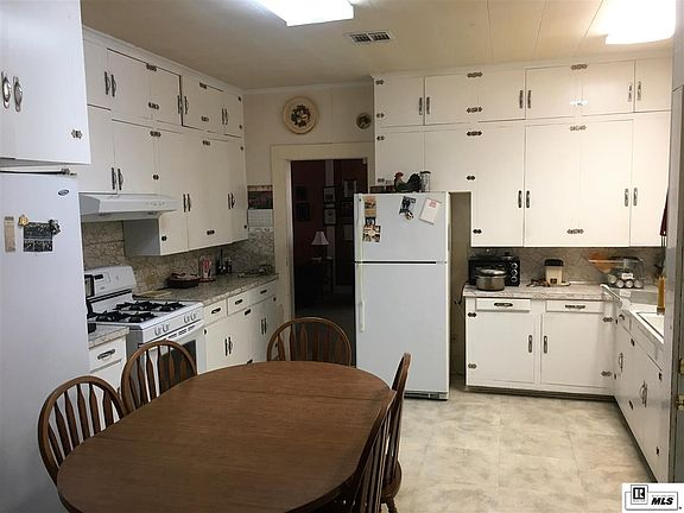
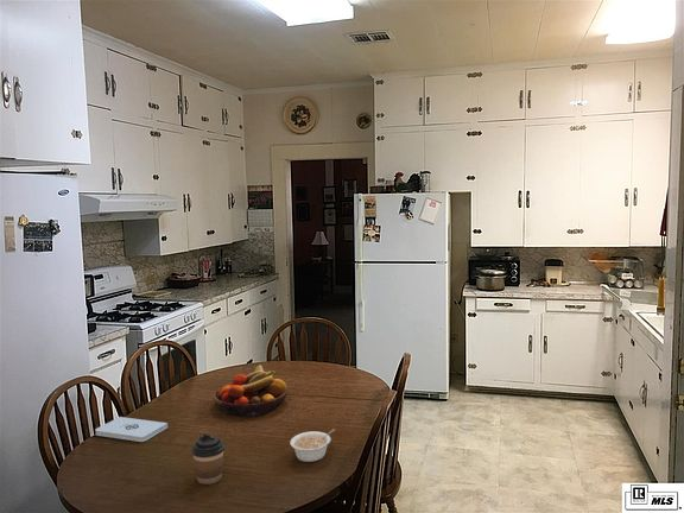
+ coffee cup [190,433,226,486]
+ notepad [94,416,169,443]
+ legume [289,428,336,463]
+ fruit bowl [213,365,289,418]
